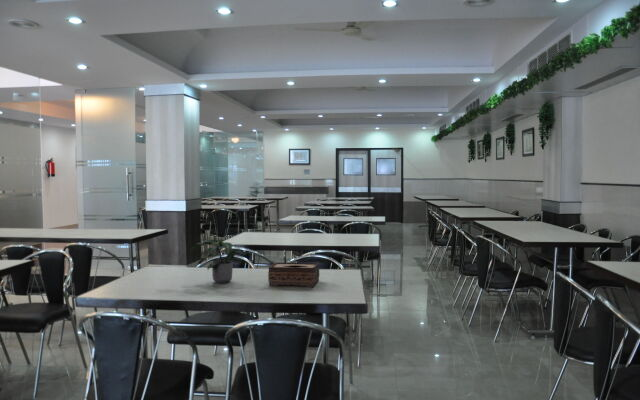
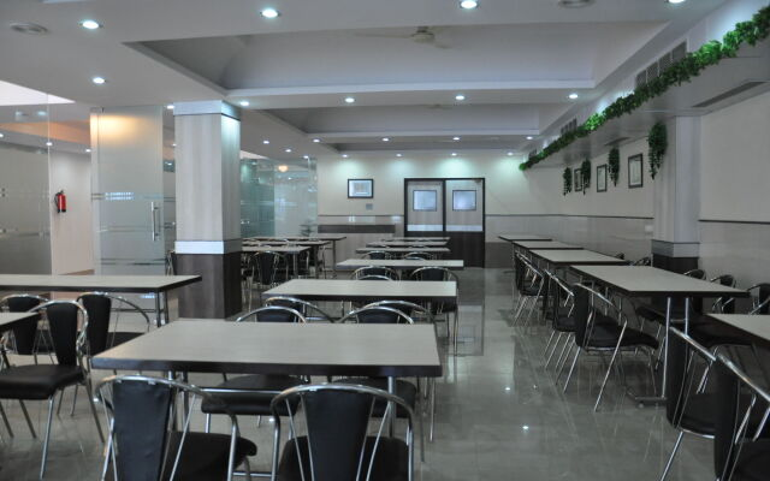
- potted plant [190,239,244,284]
- tissue box [267,262,320,288]
